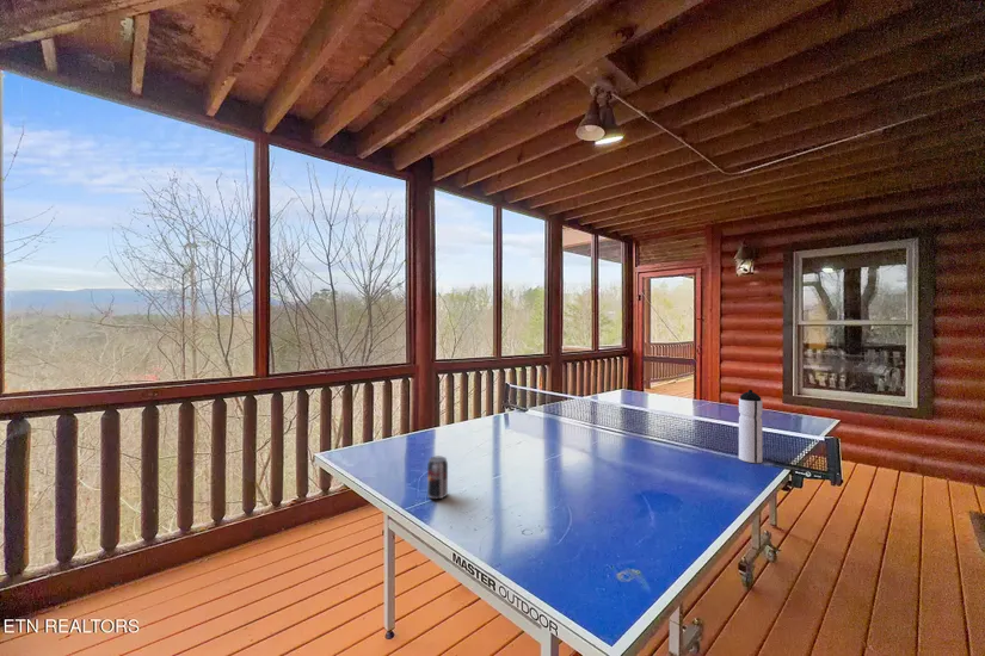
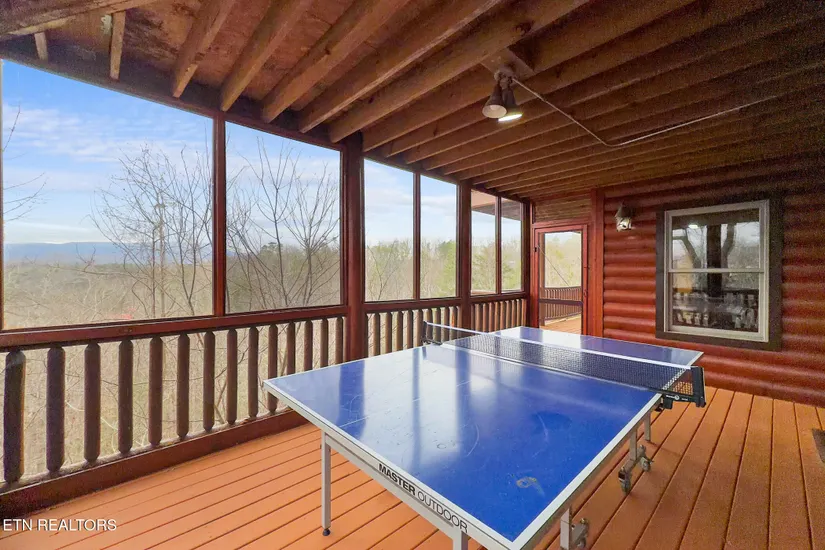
- water bottle [738,389,764,464]
- beverage can [426,456,449,500]
